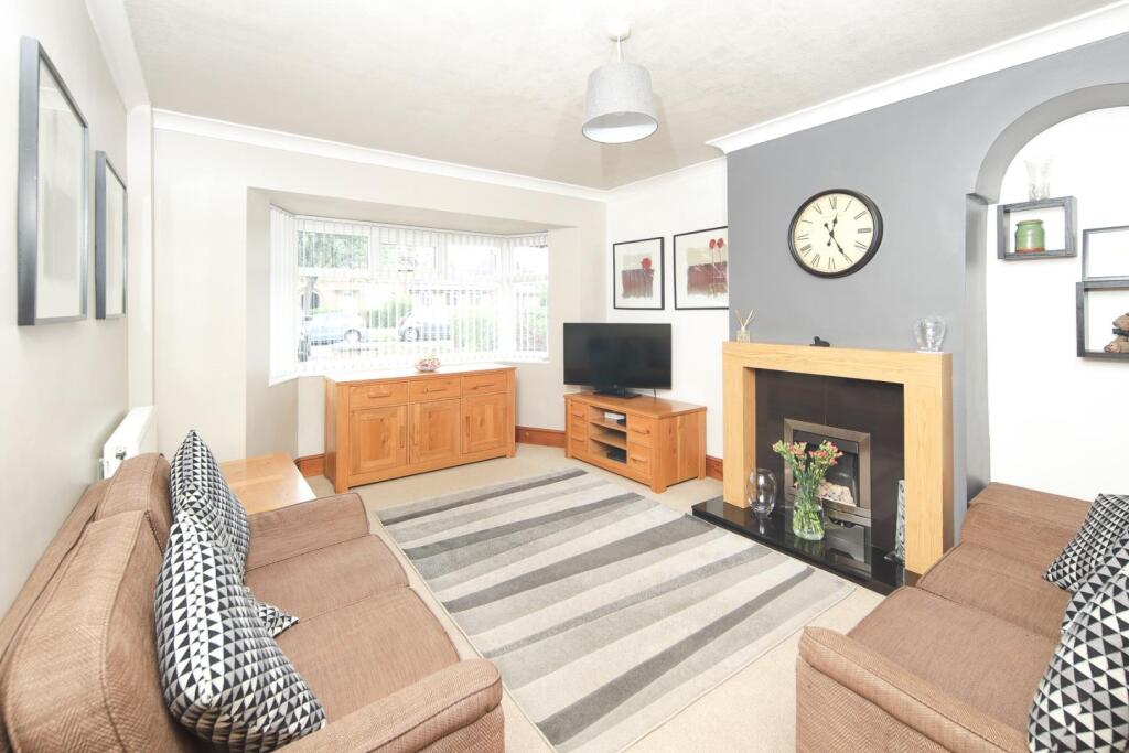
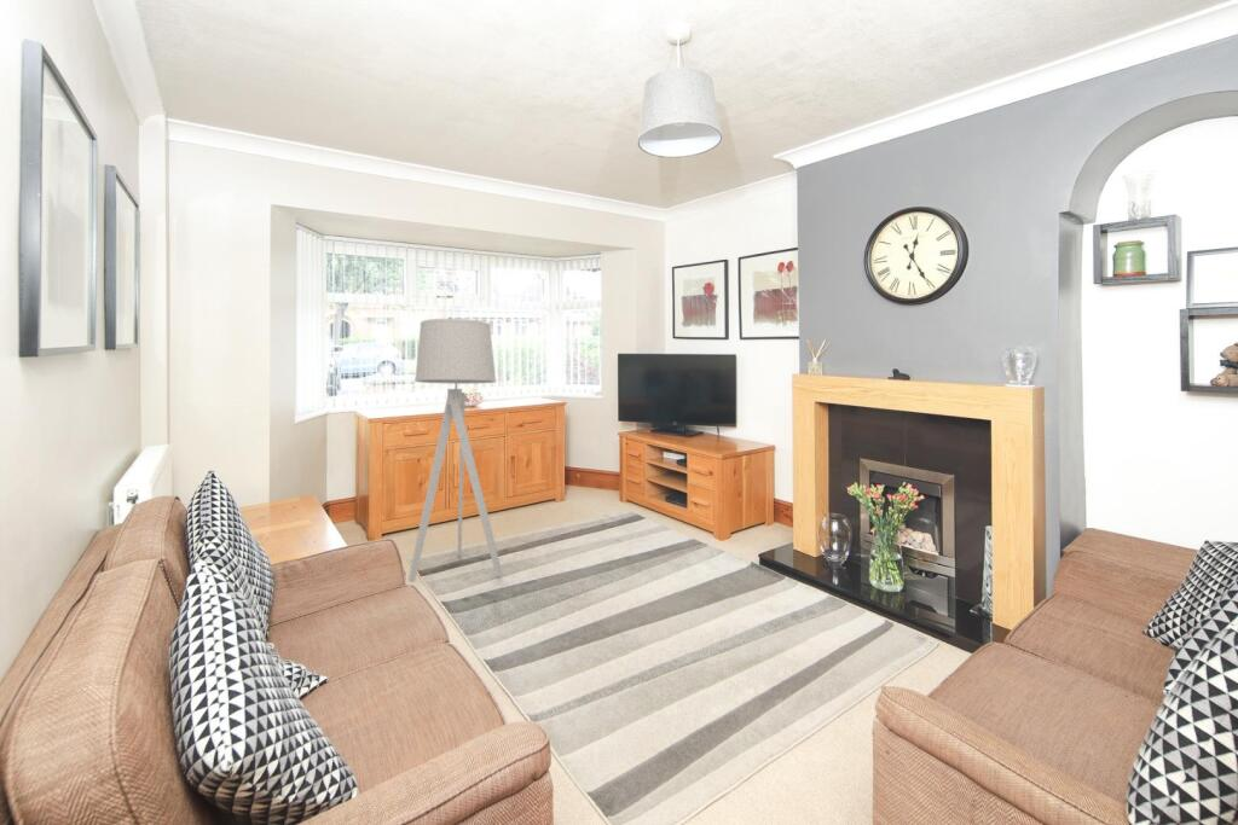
+ floor lamp [407,318,504,583]
